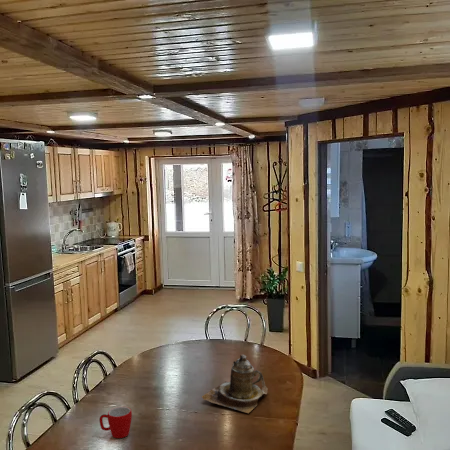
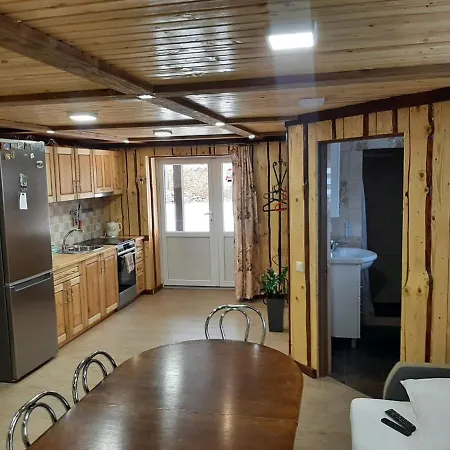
- mug [98,406,133,439]
- teapot [201,354,269,414]
